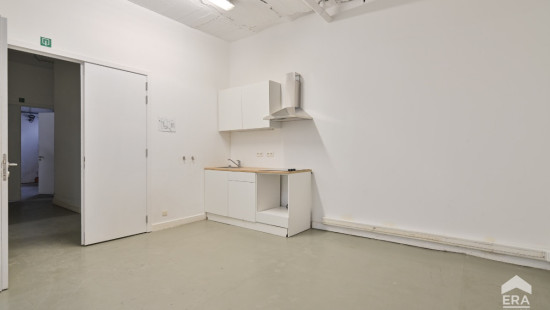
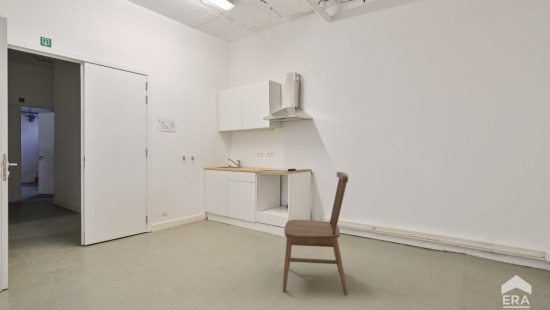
+ dining chair [282,171,349,296]
